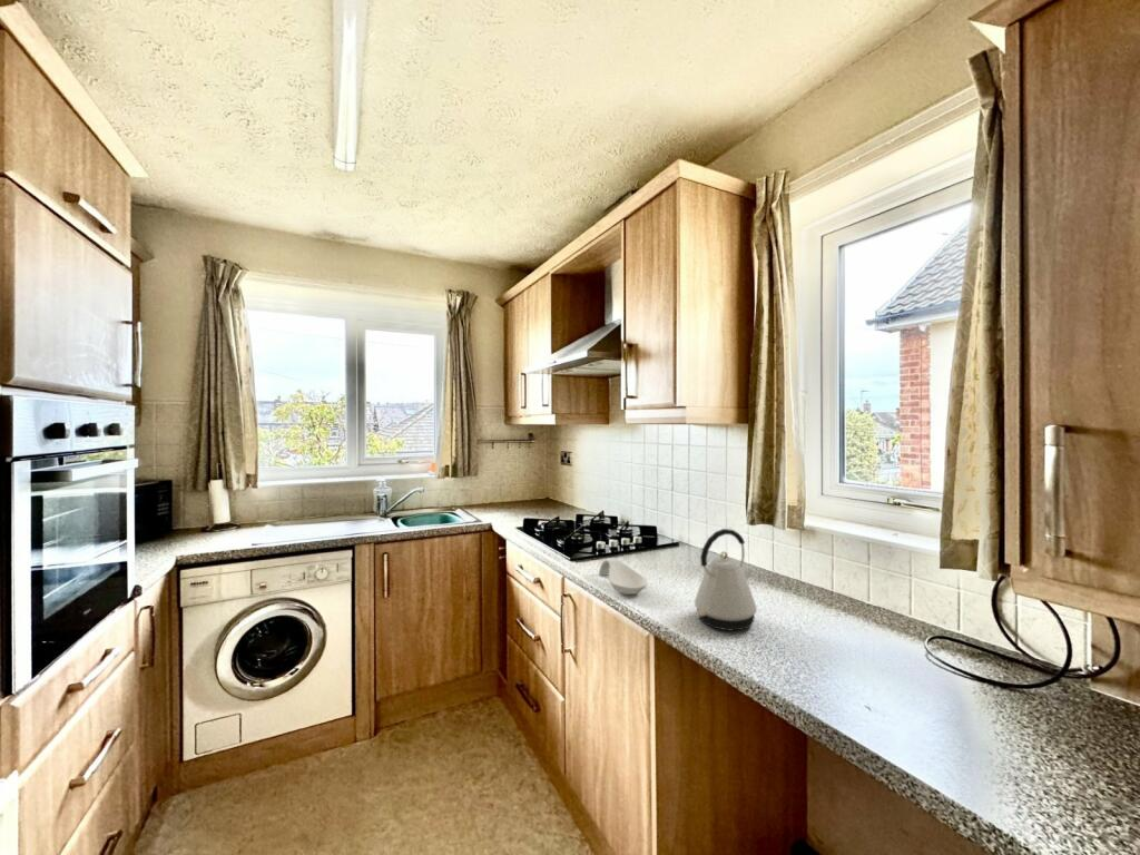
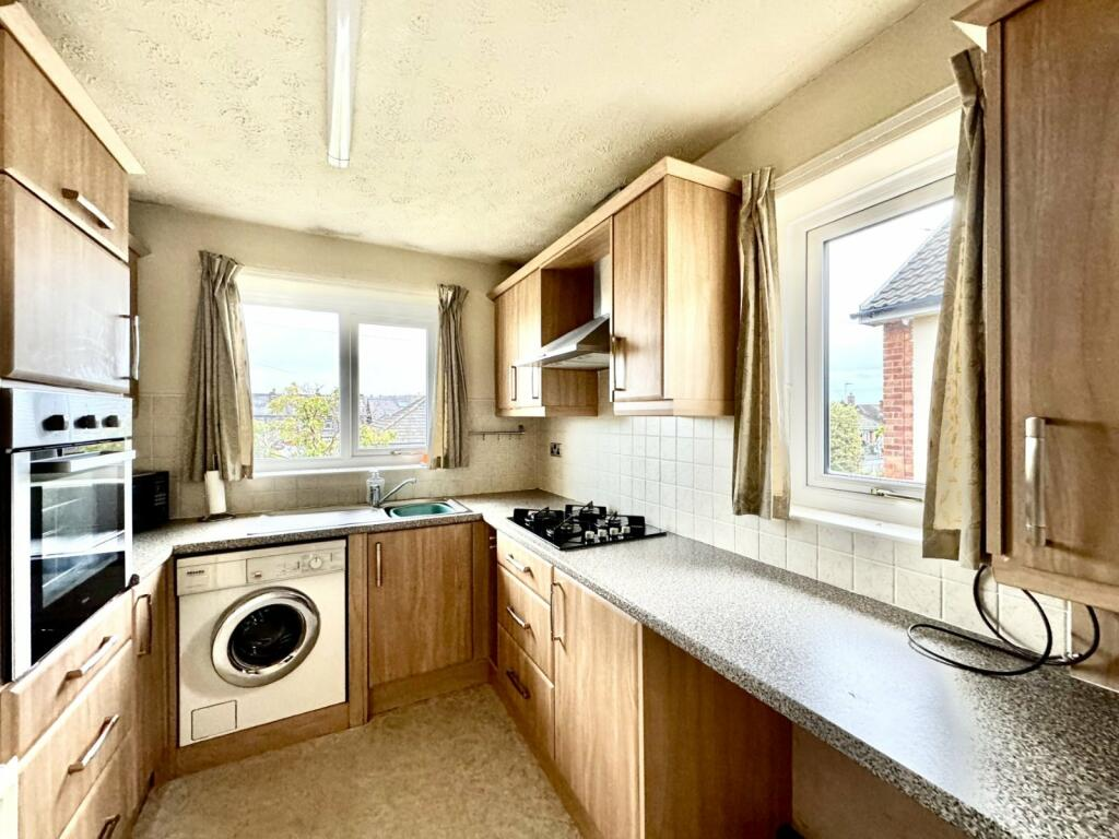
- spoon rest [598,558,648,596]
- kettle [694,528,758,631]
